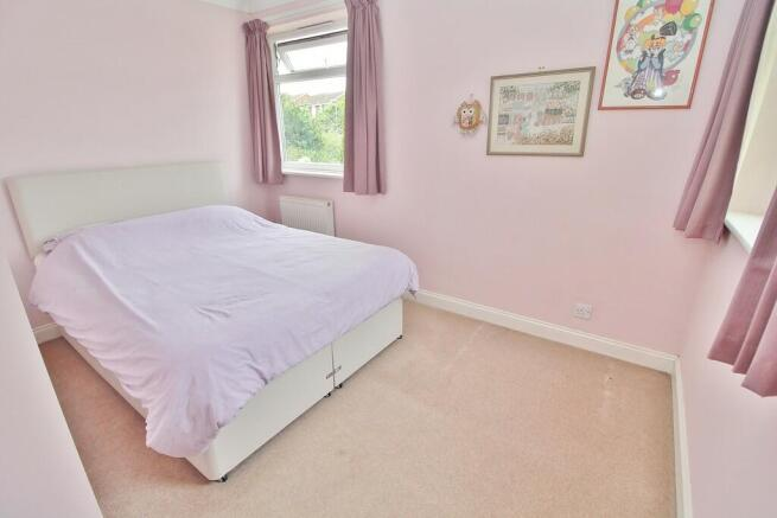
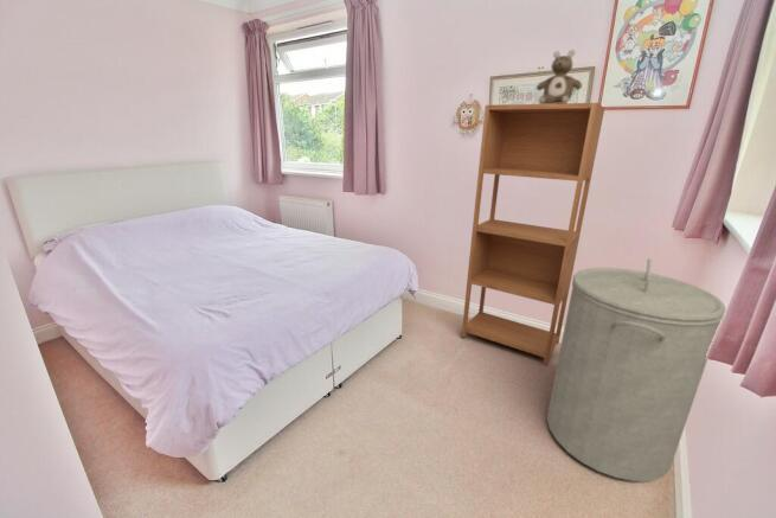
+ bookcase [461,102,605,366]
+ laundry hamper [546,258,726,482]
+ stuffed bear [535,49,583,104]
